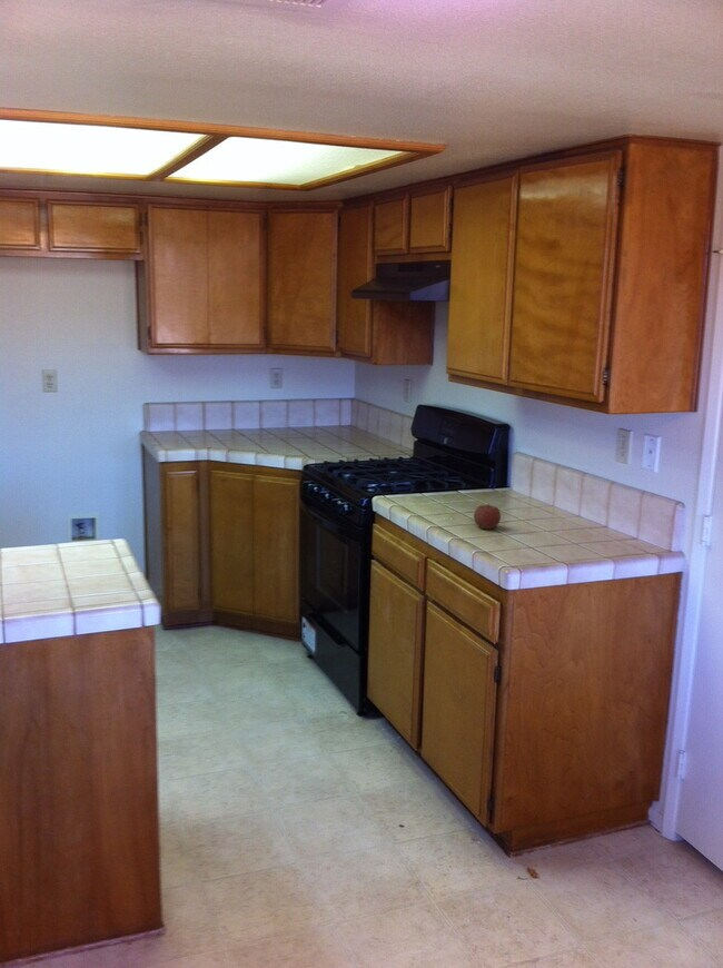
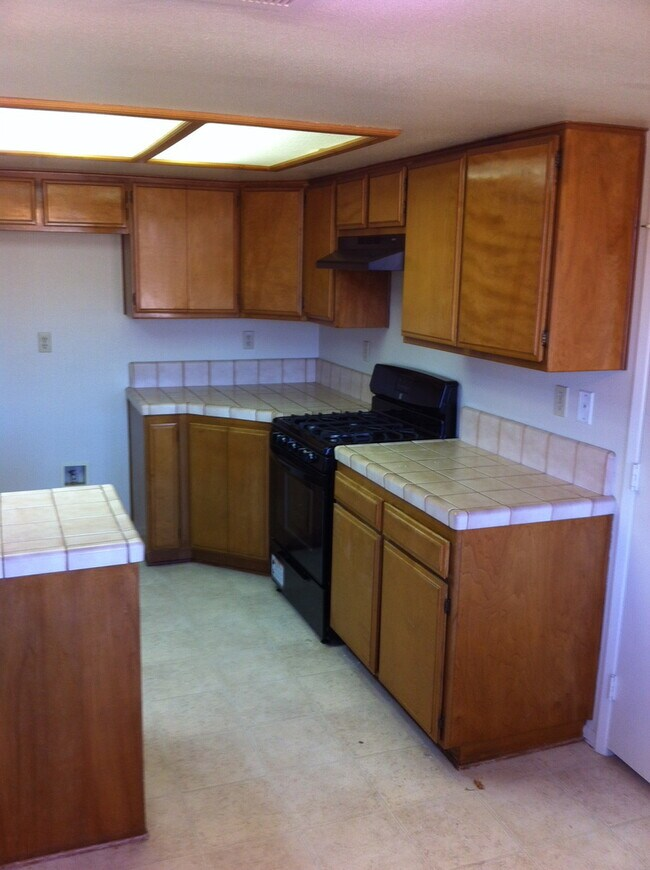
- apple [473,503,502,531]
